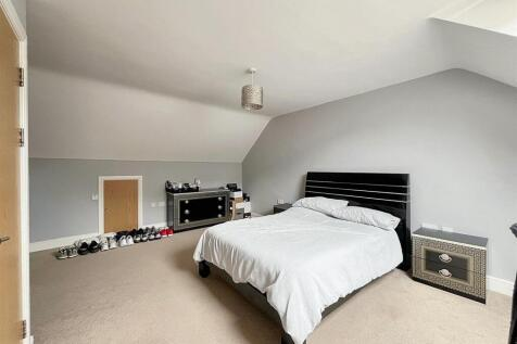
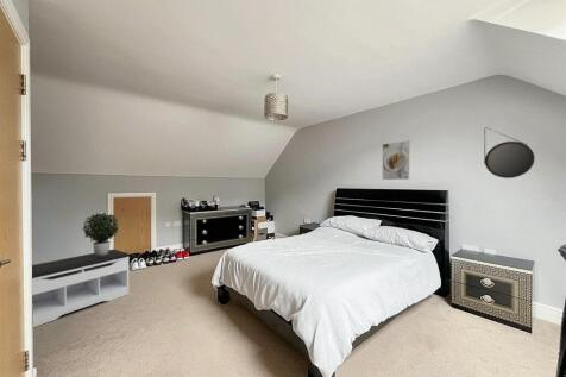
+ potted plant [81,212,120,257]
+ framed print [382,139,410,181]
+ bench [31,249,131,328]
+ home mirror [483,126,536,180]
